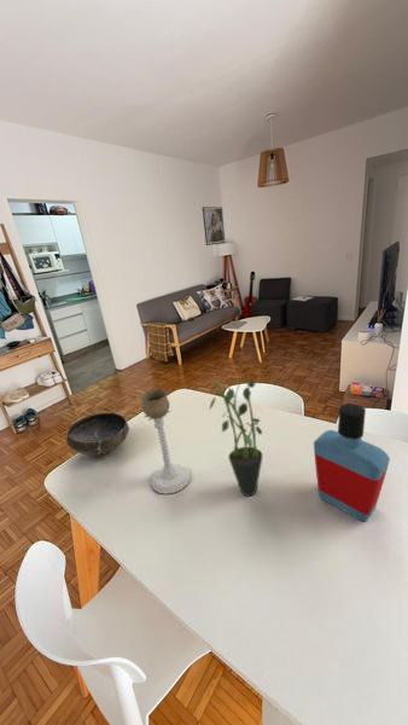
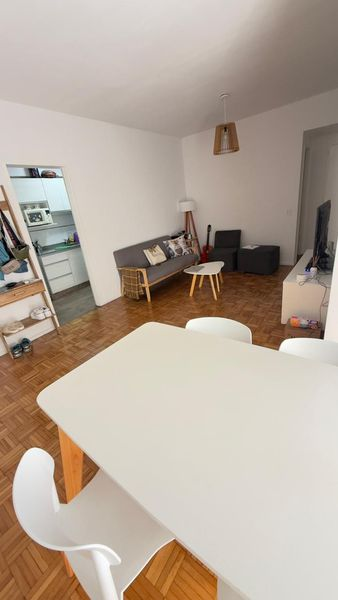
- candle holder [140,388,191,495]
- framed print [202,205,226,246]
- bowl [65,412,130,457]
- potted plant [209,377,264,497]
- bottle [313,402,391,522]
